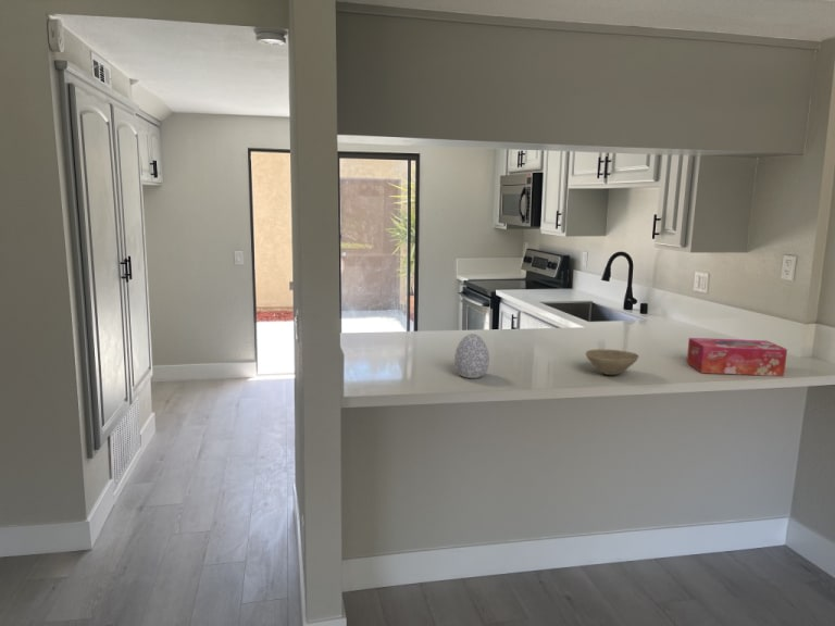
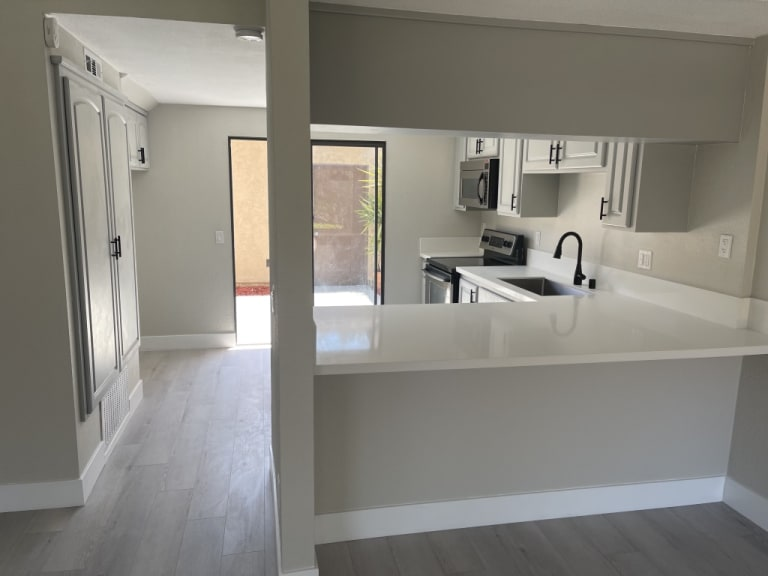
- decorative egg [453,333,490,379]
- tissue box [686,337,788,377]
- bowl [585,348,639,376]
